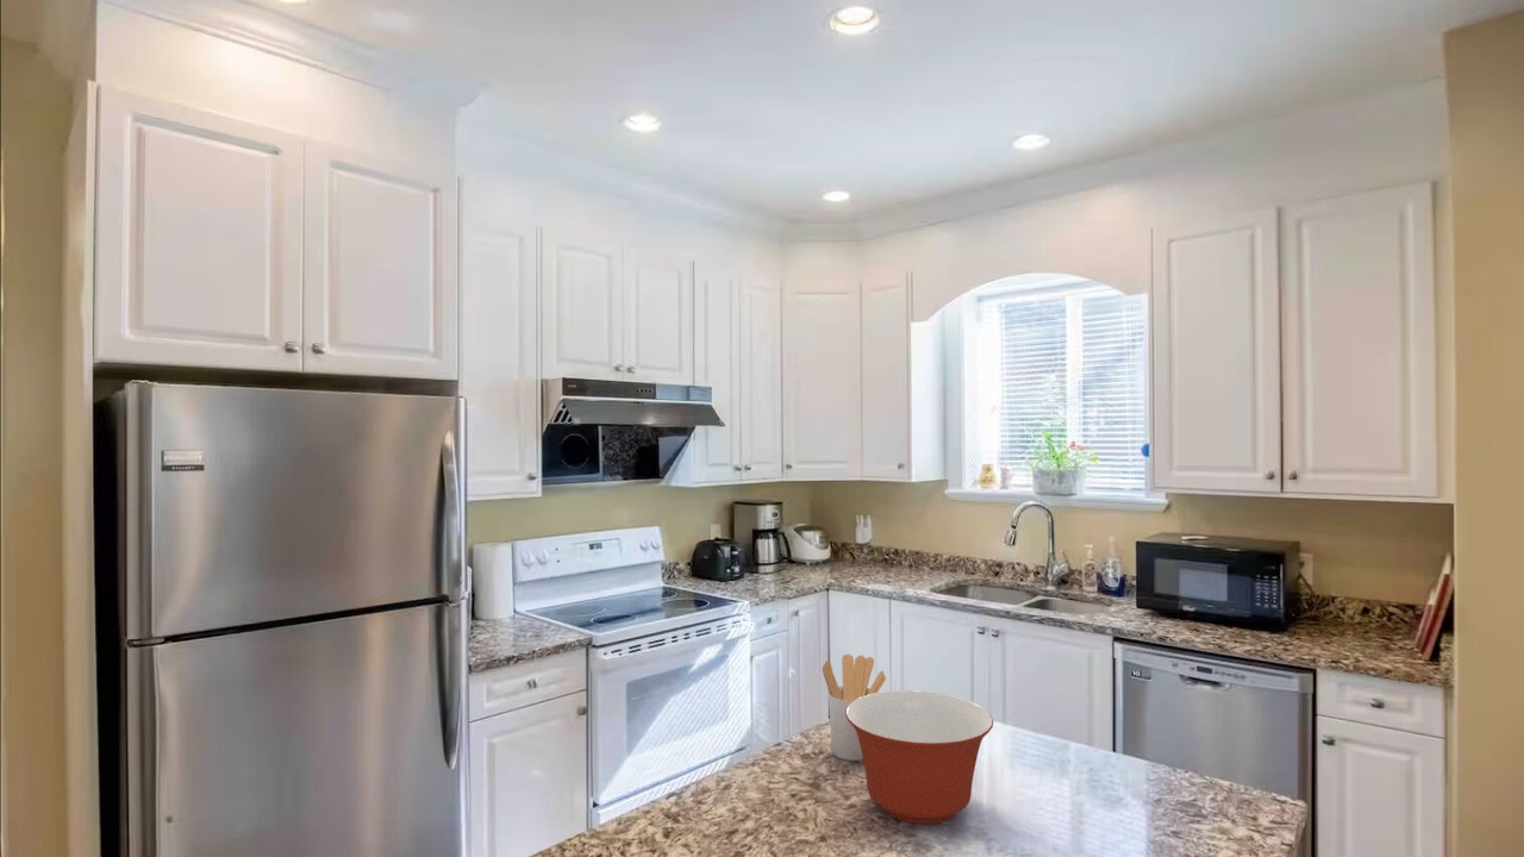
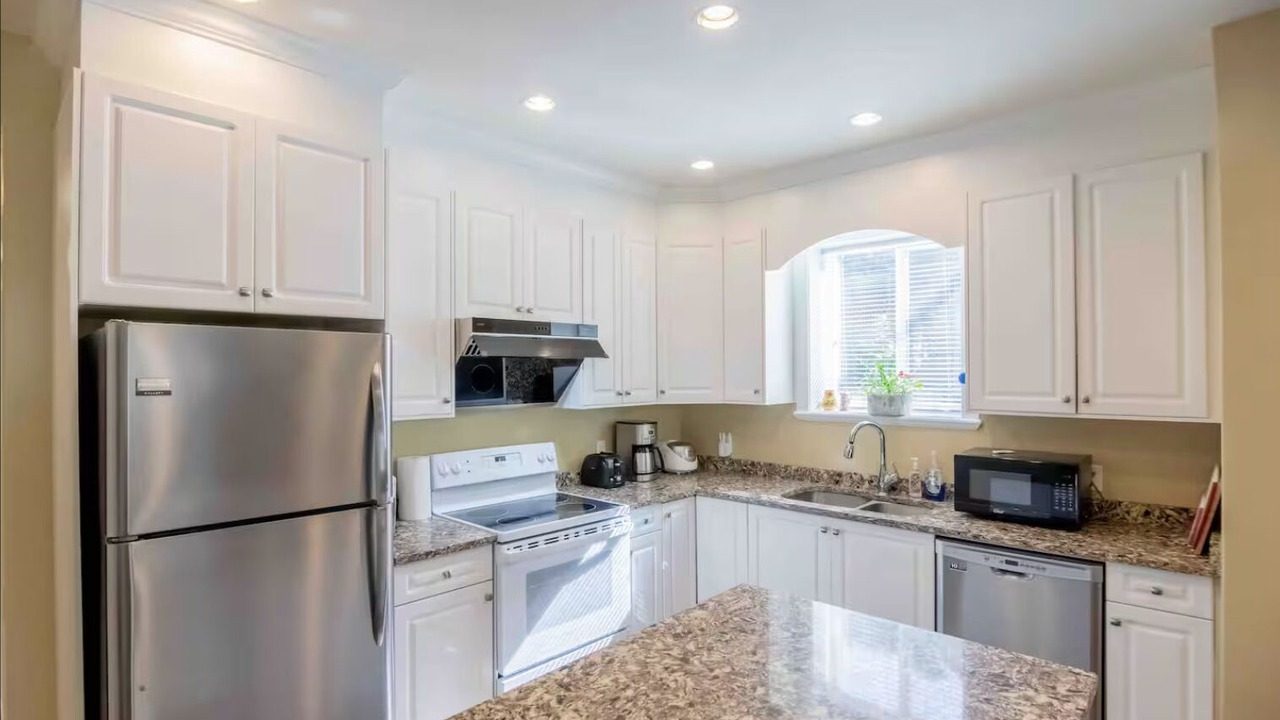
- mixing bowl [845,689,994,825]
- utensil holder [822,653,887,762]
